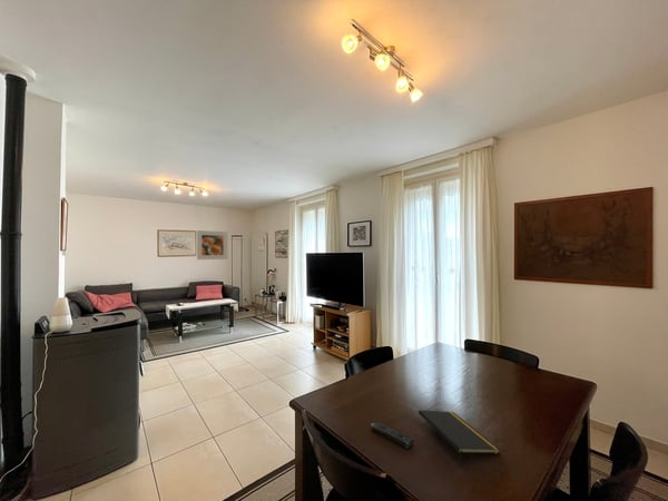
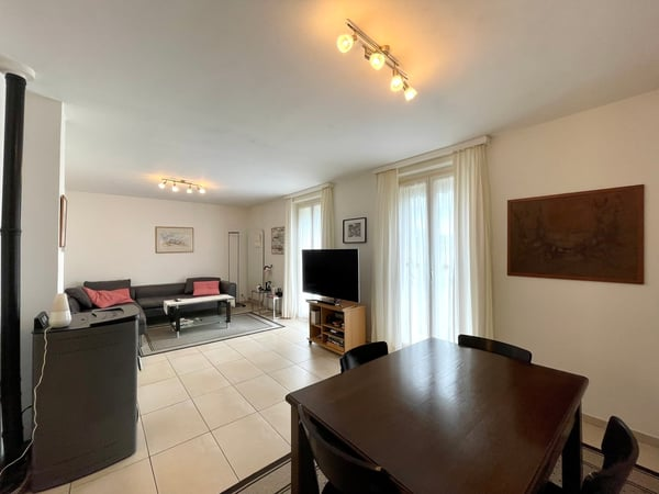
- notepad [418,409,501,465]
- remote control [370,422,414,450]
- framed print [196,229,228,261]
